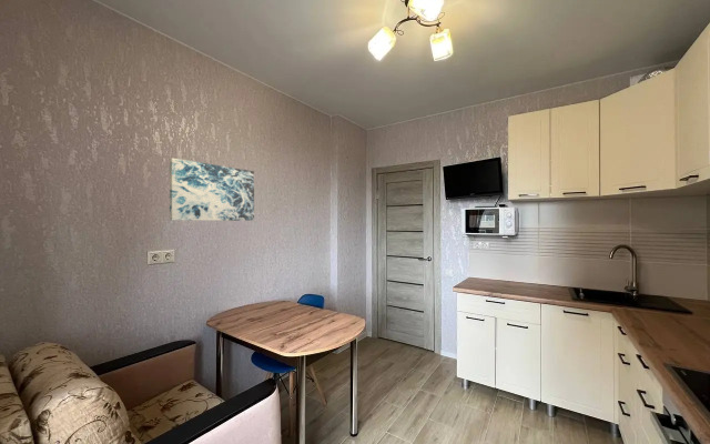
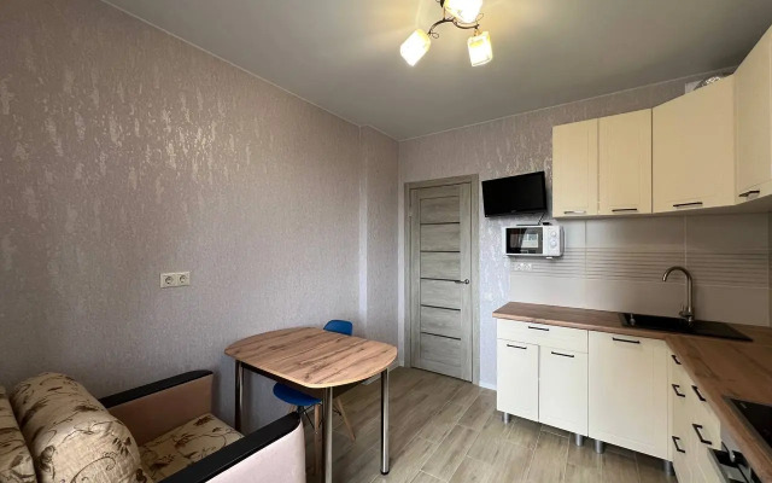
- wall art [169,157,255,222]
